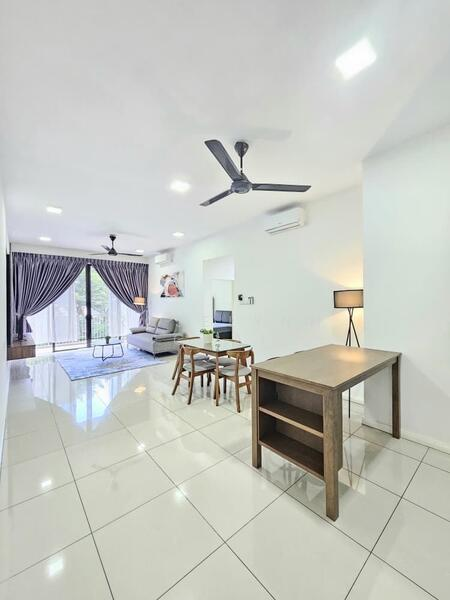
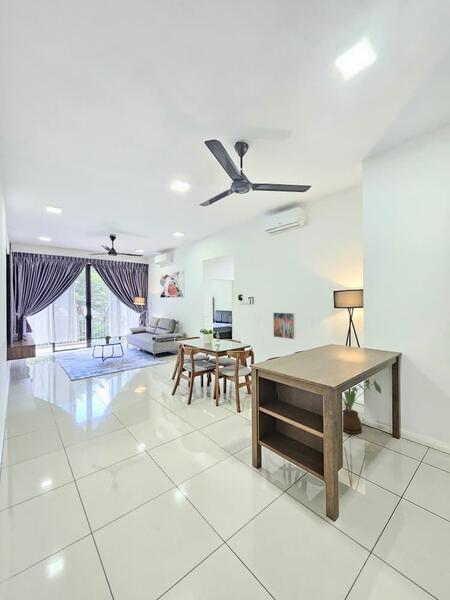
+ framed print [272,311,296,340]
+ house plant [342,378,382,435]
